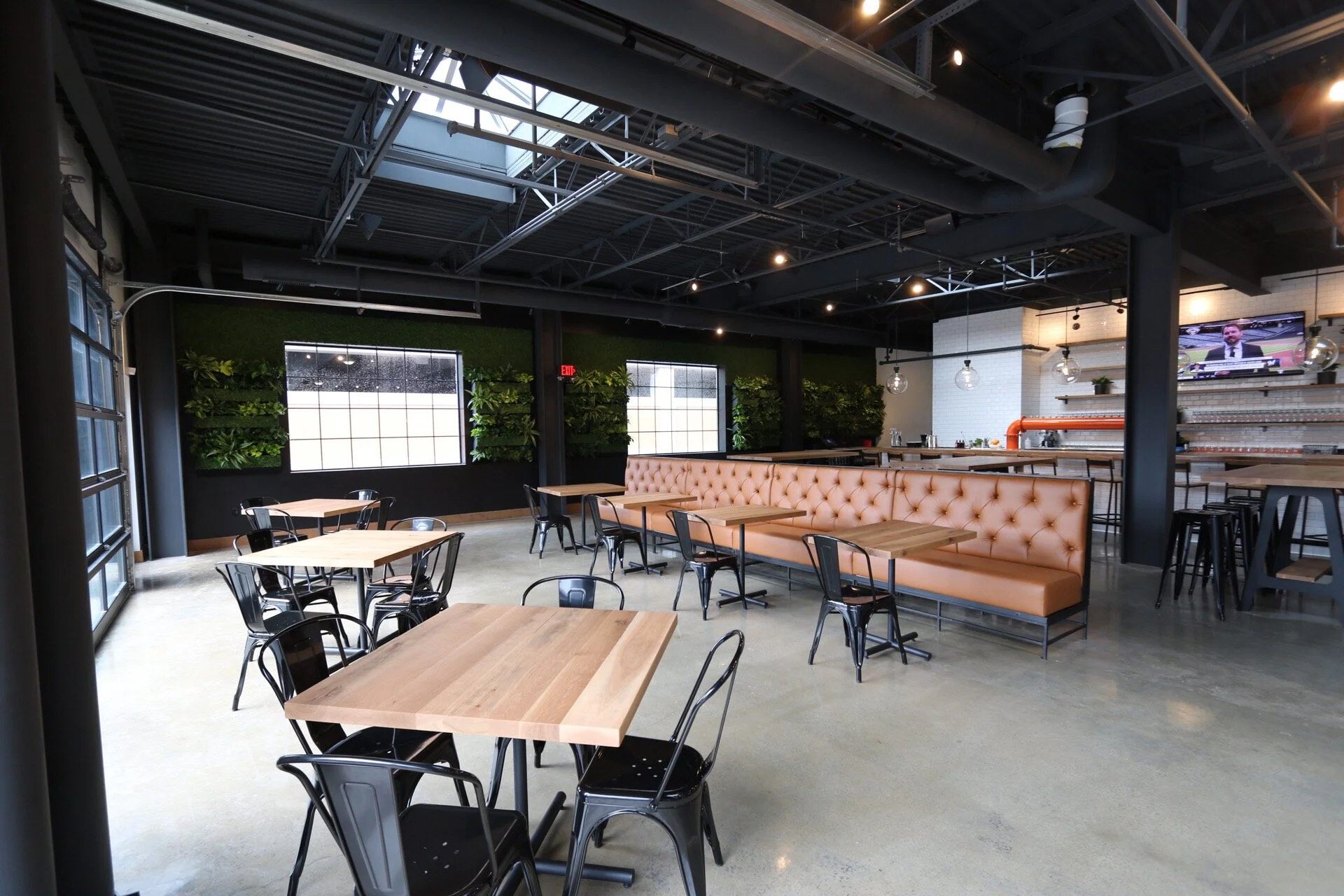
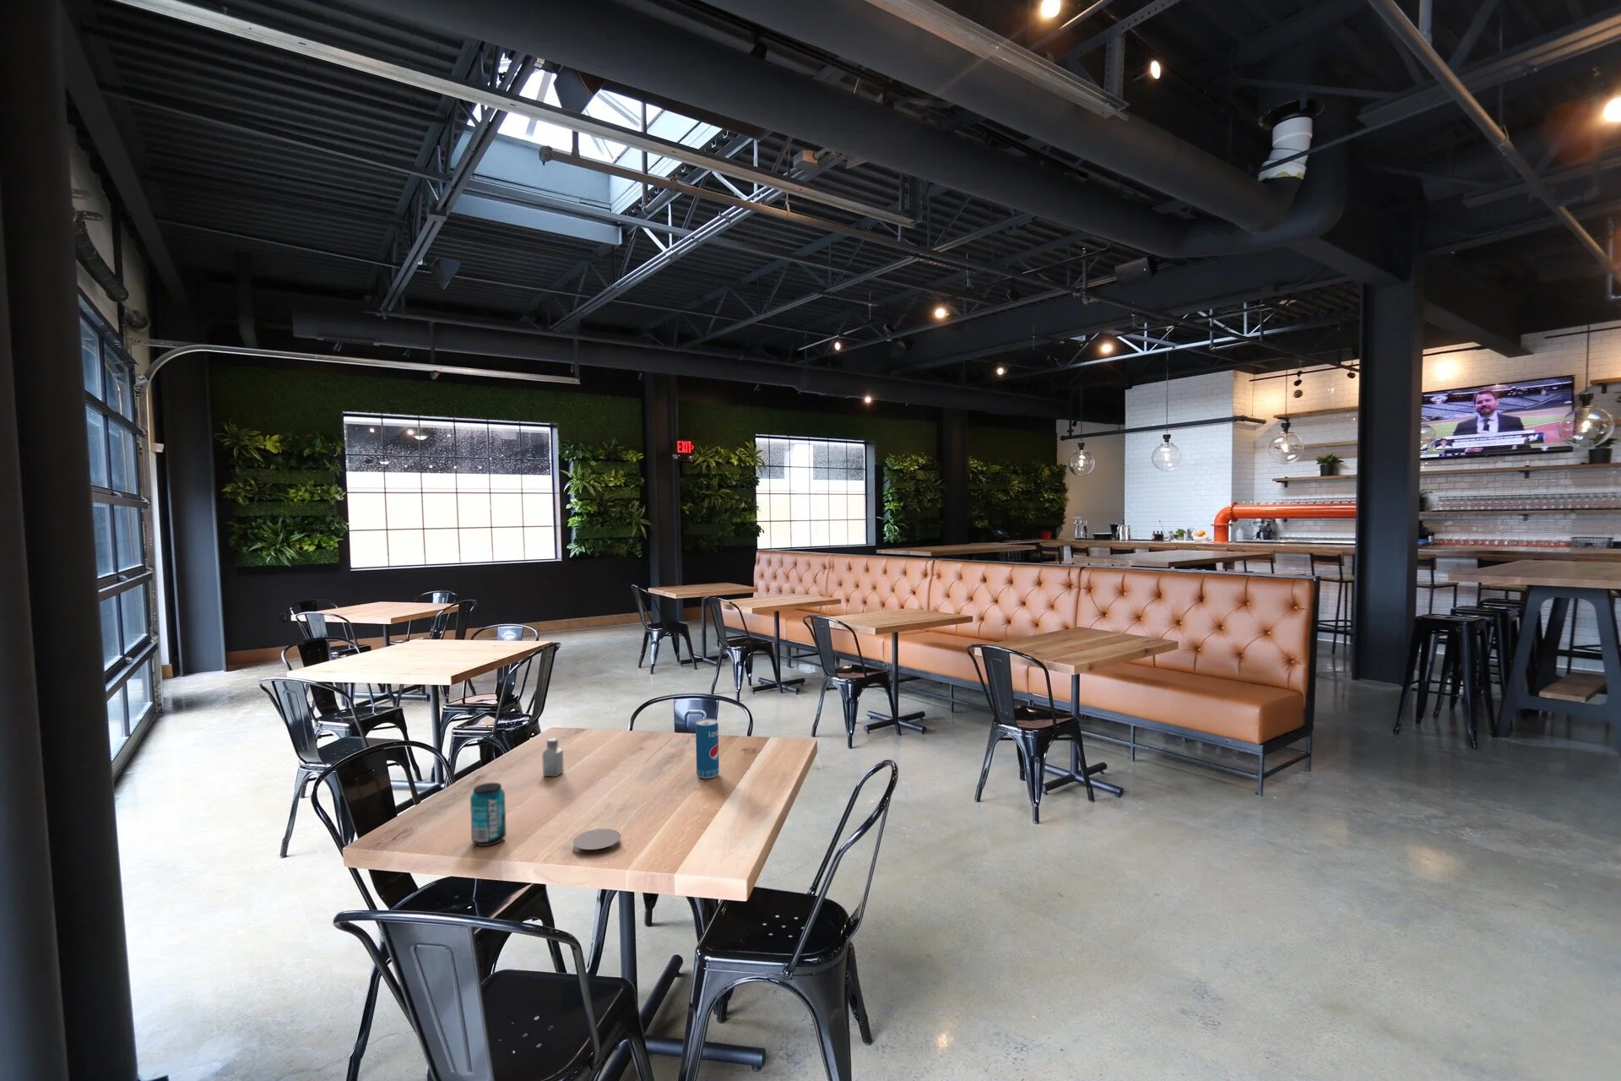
+ beverage can [469,782,507,847]
+ beverage can [695,718,720,779]
+ coaster [573,828,621,857]
+ saltshaker [542,737,564,778]
